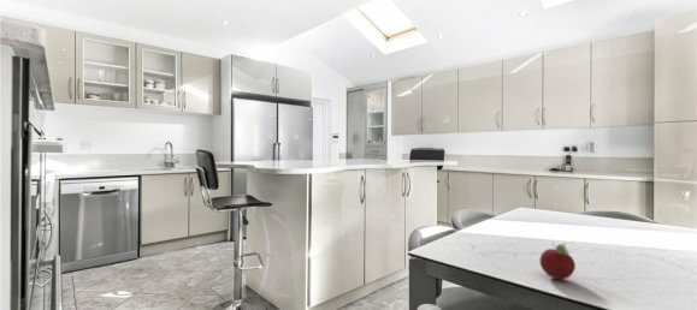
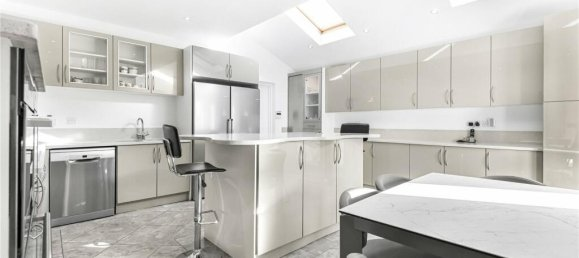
- fruit [538,242,577,280]
